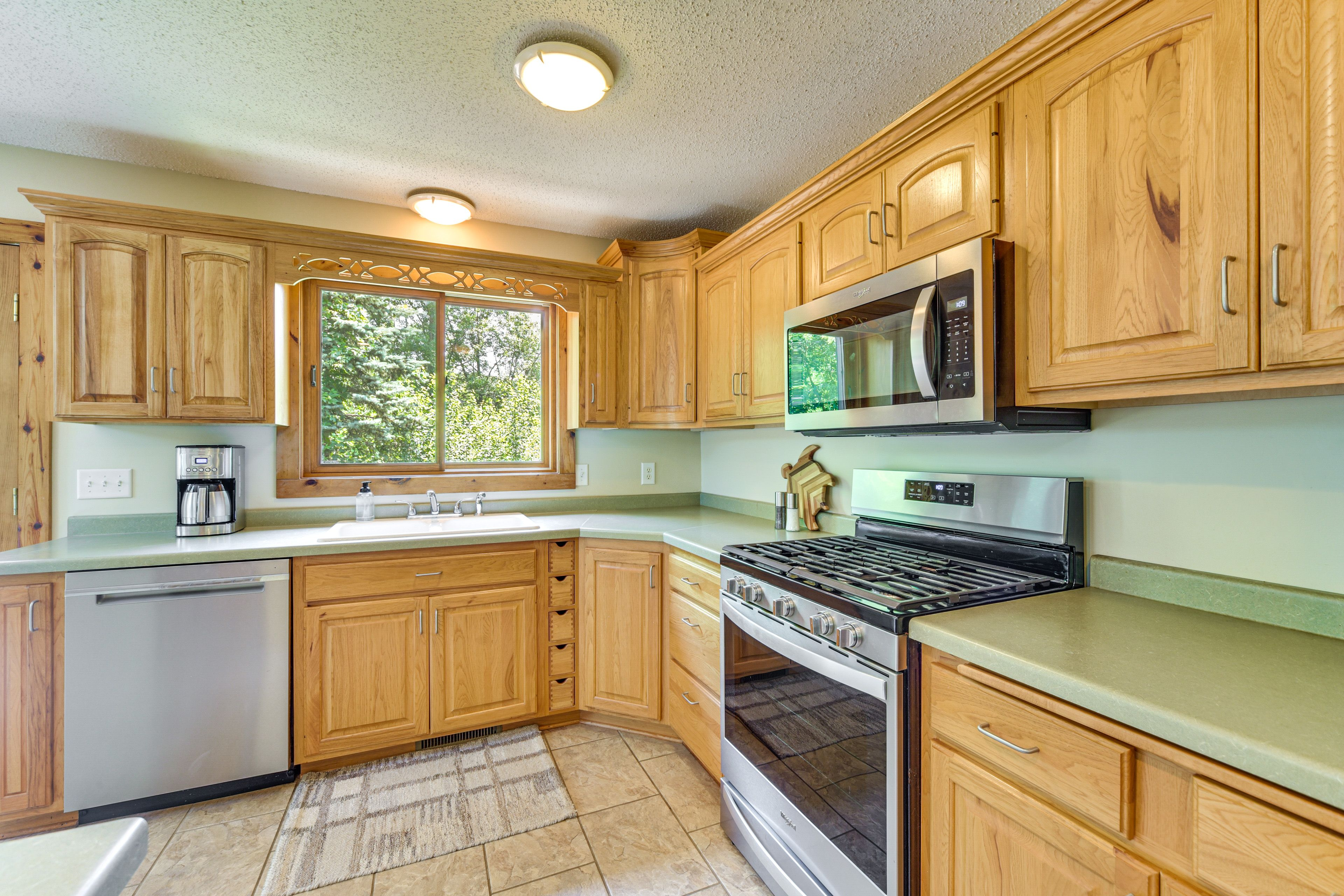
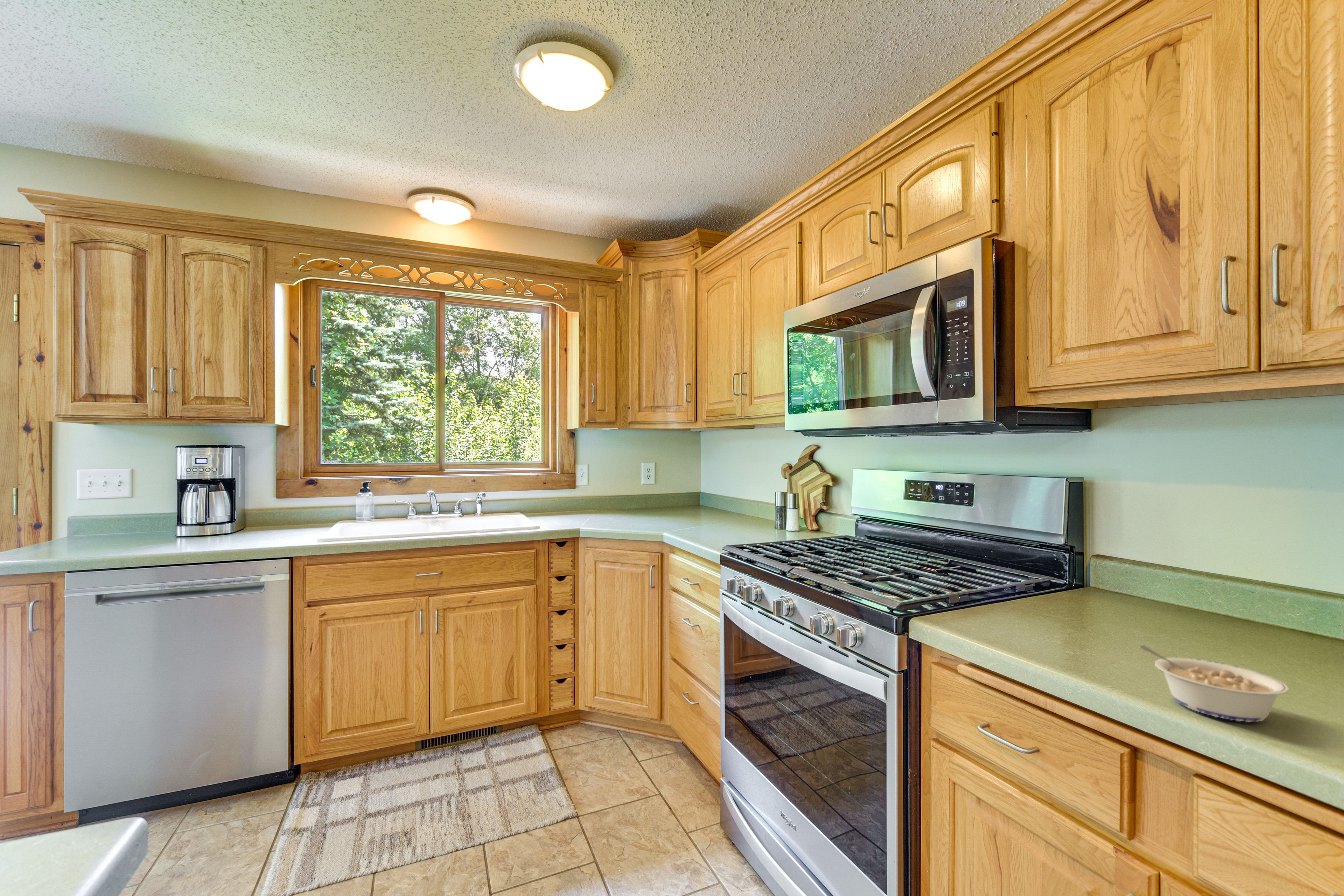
+ legume [1140,645,1290,722]
